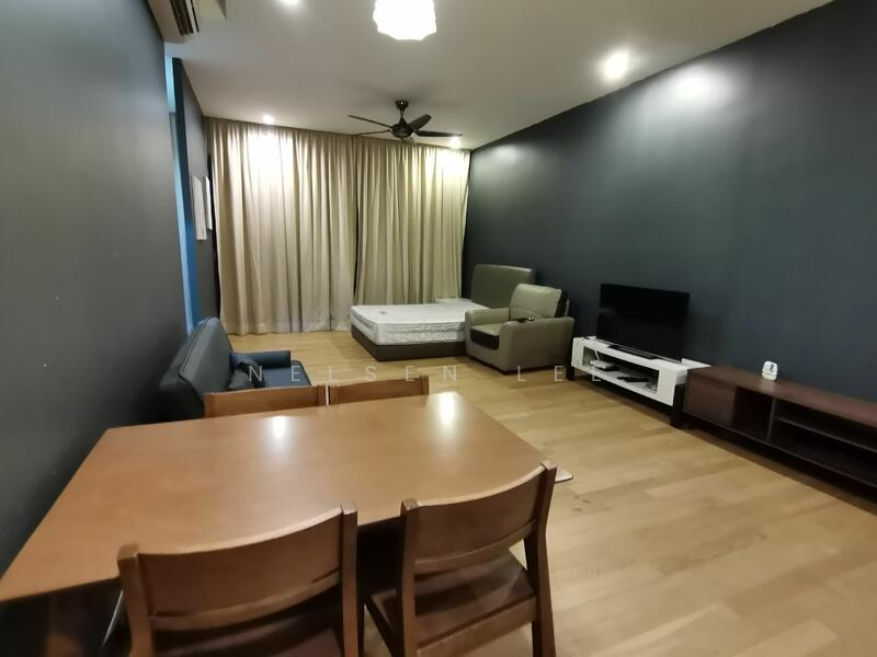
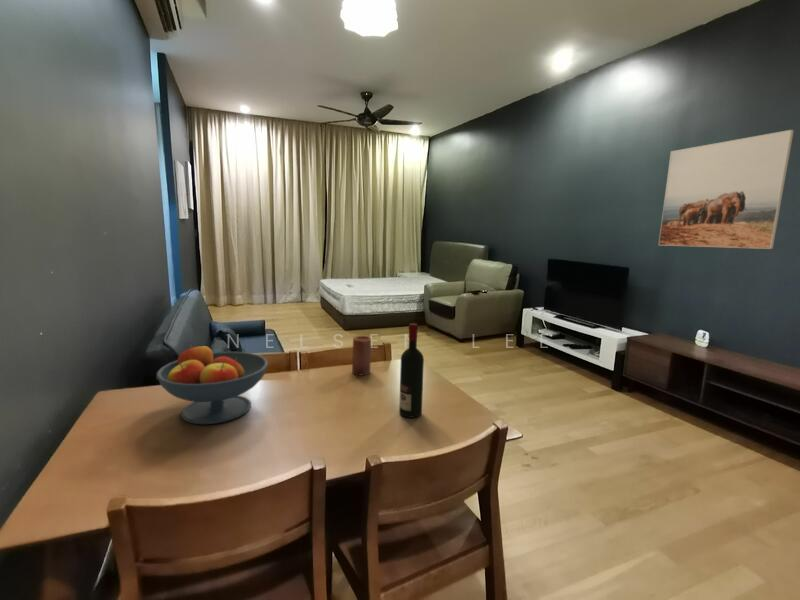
+ fruit bowl [156,344,269,425]
+ alcohol [398,322,425,419]
+ candle [351,335,372,377]
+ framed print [658,129,795,250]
